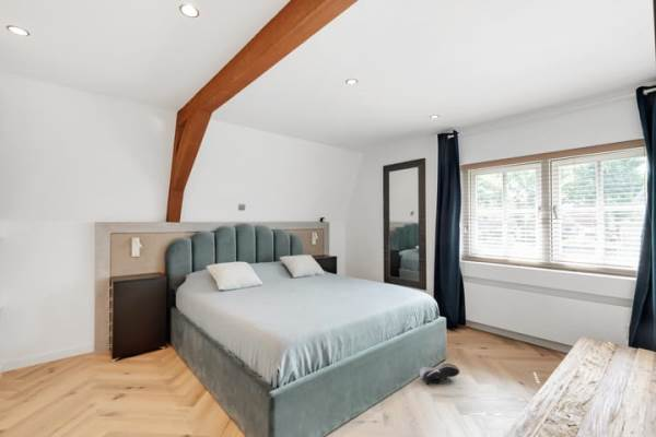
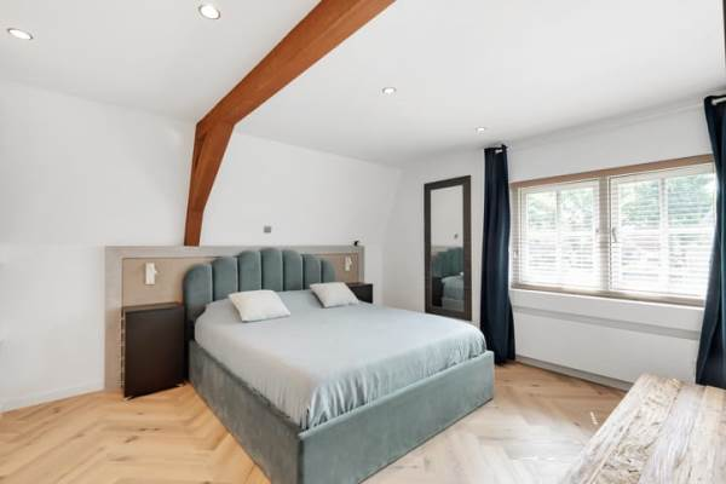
- shoe [419,363,460,386]
